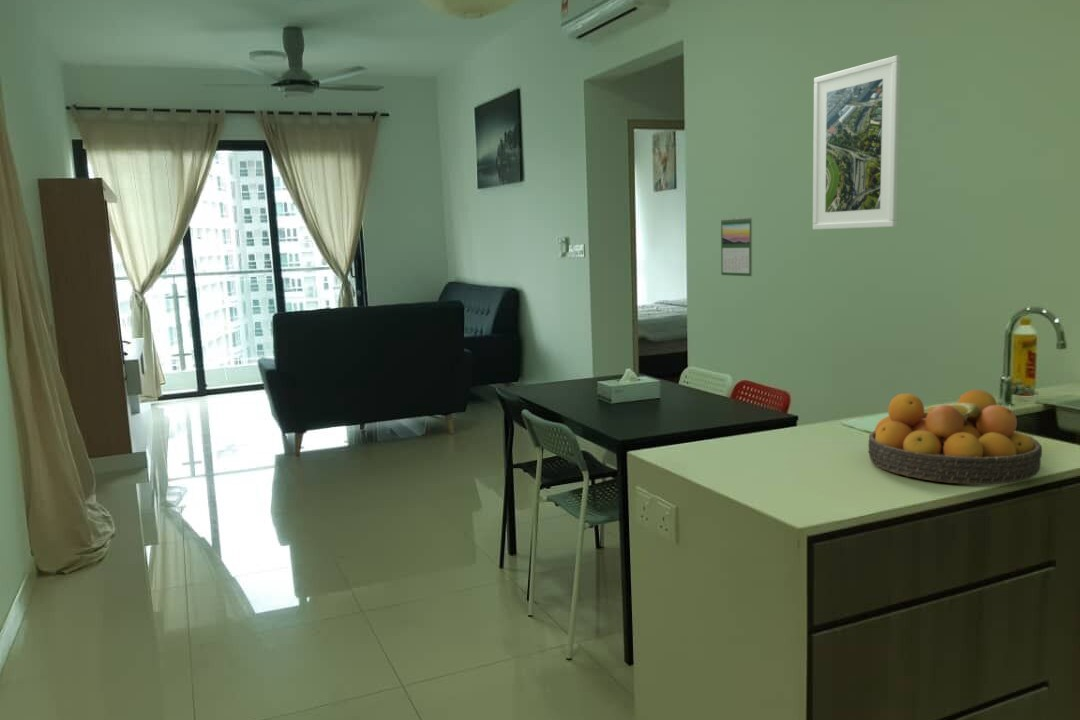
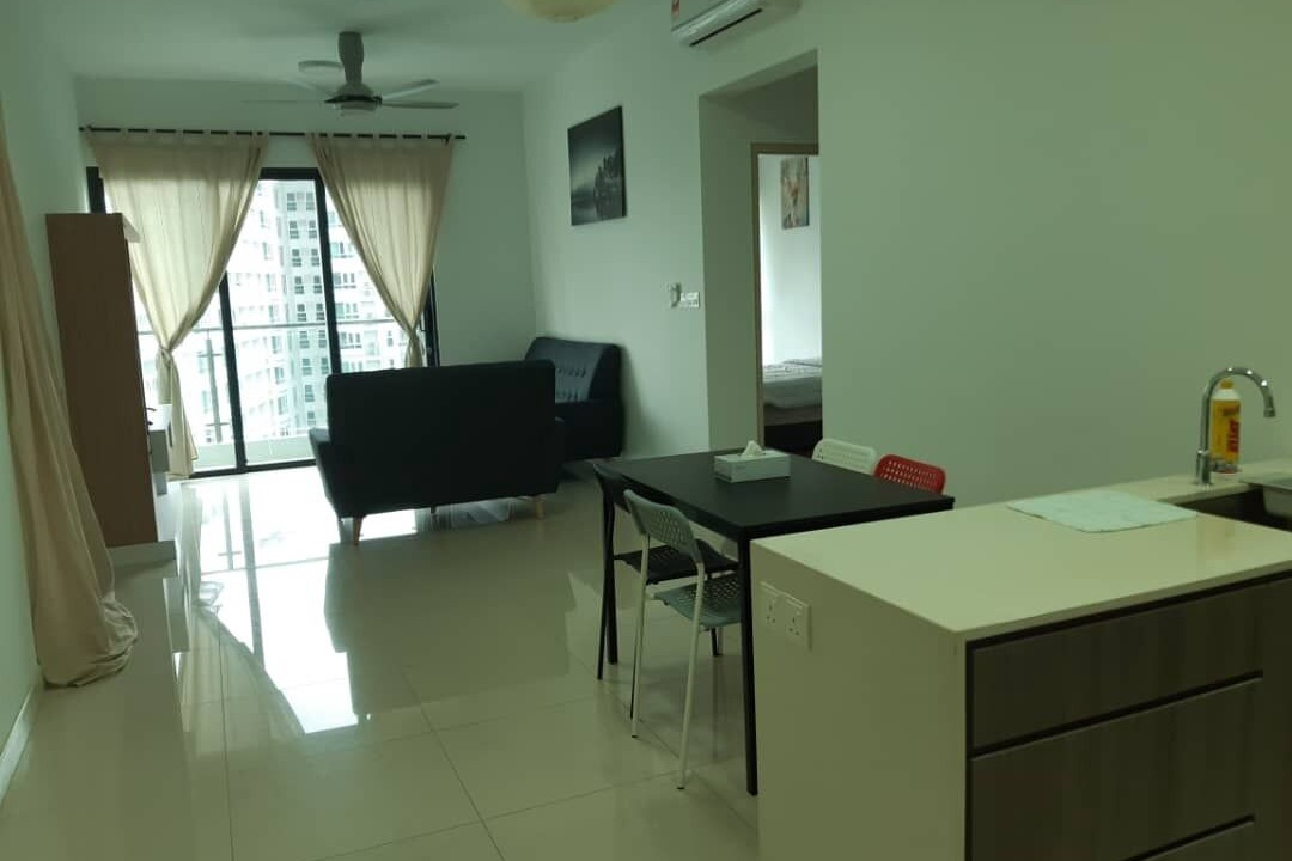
- fruit bowl [867,389,1043,486]
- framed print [812,55,902,231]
- calendar [720,216,753,277]
